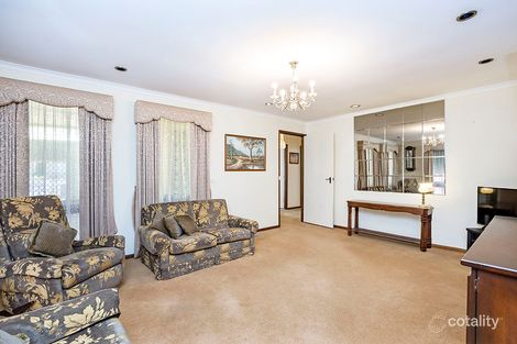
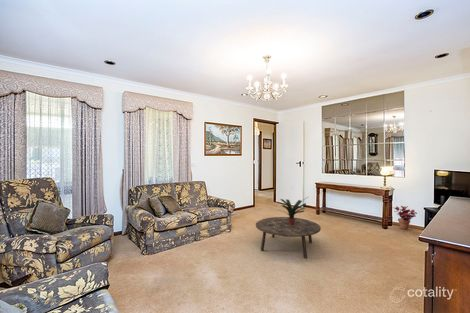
+ coffee table [255,216,322,259]
+ potted plant [277,196,309,226]
+ potted plant [392,205,418,230]
